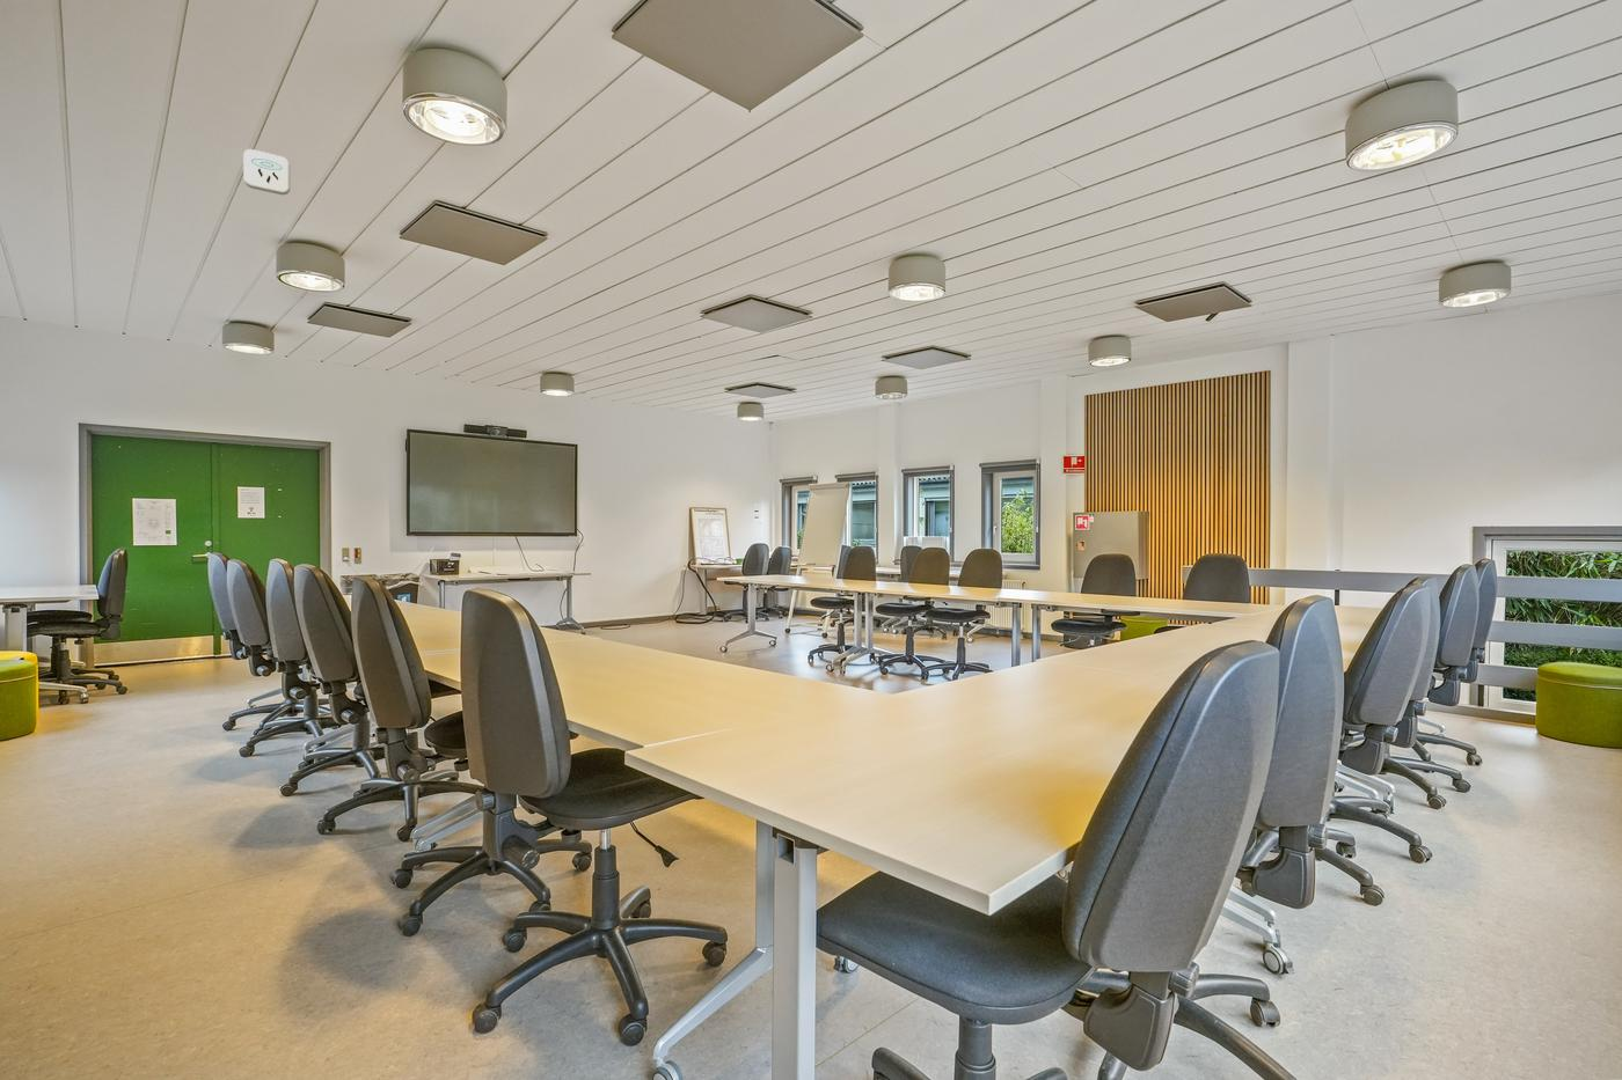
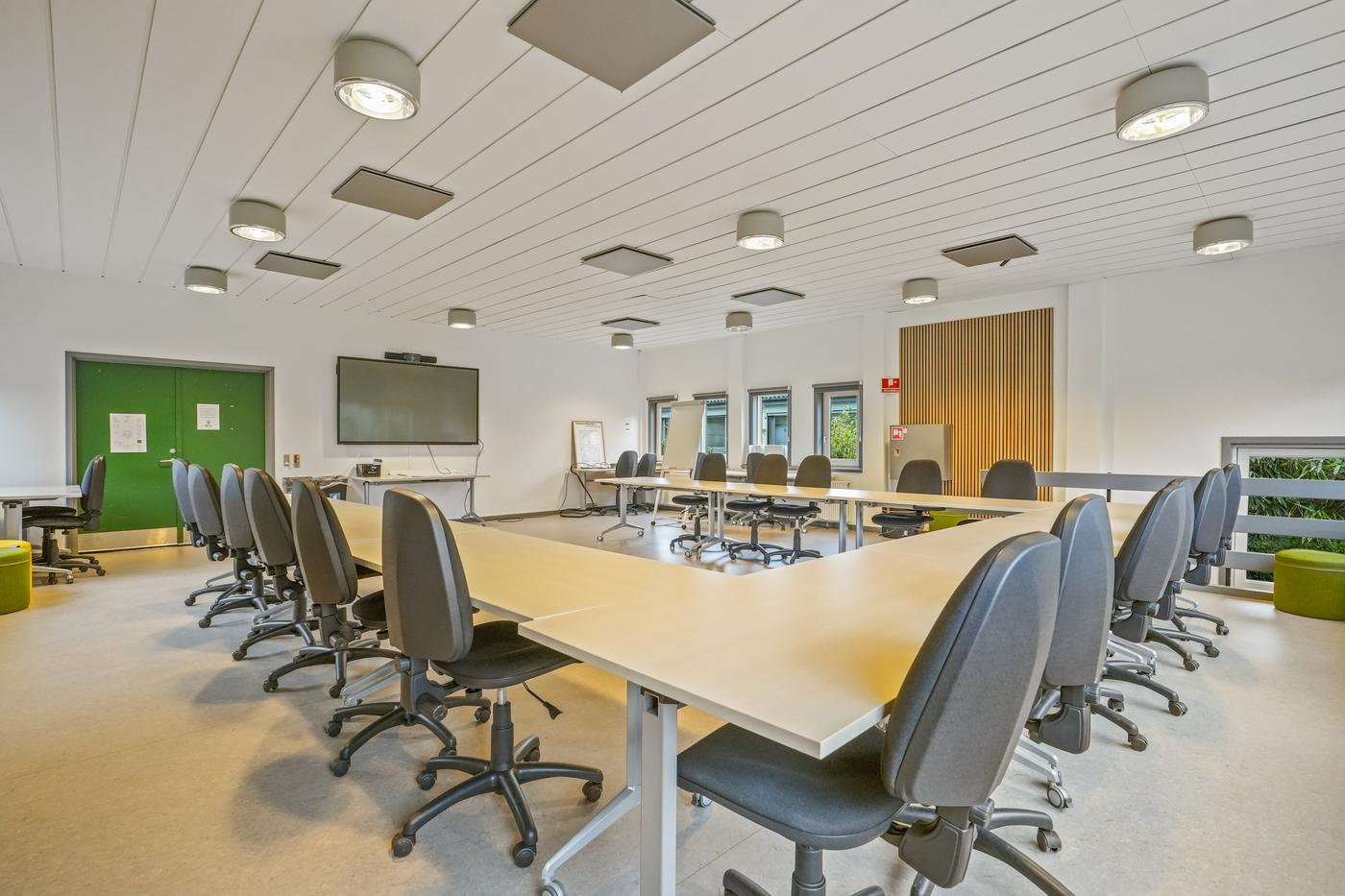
- smoke detector [242,148,291,195]
